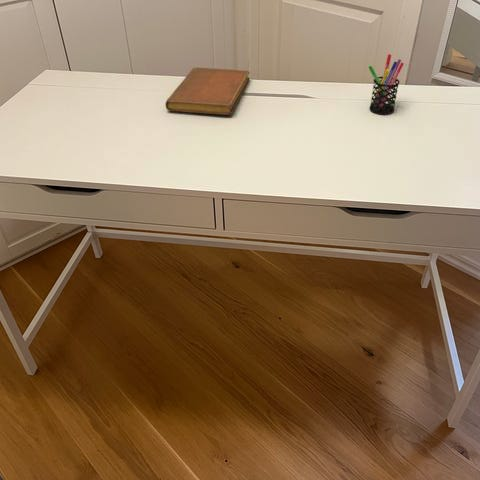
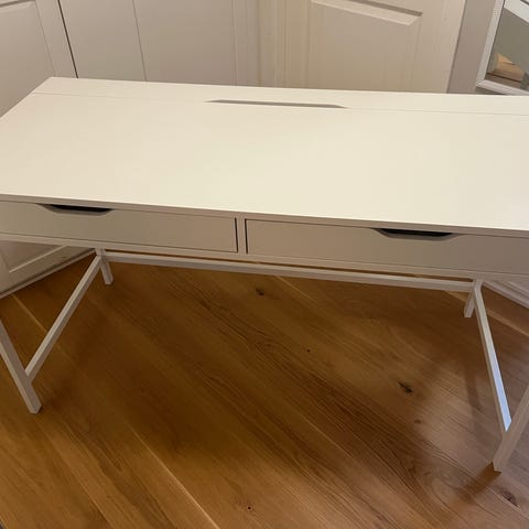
- pen holder [368,53,405,115]
- notebook [164,67,251,116]
